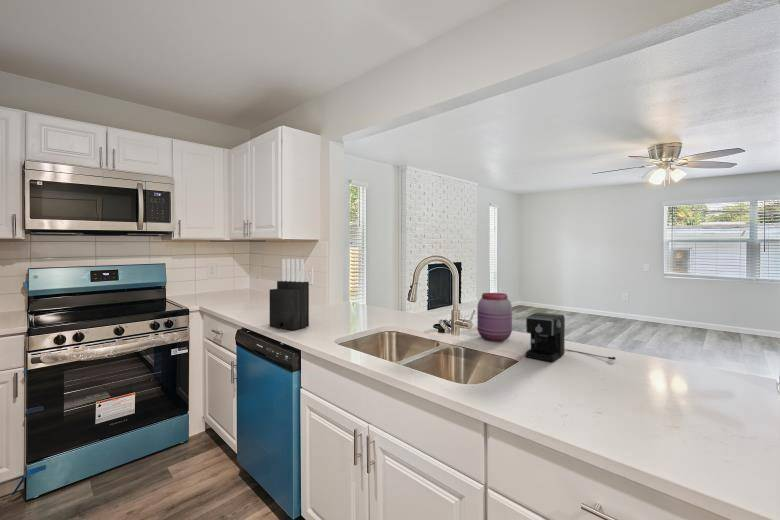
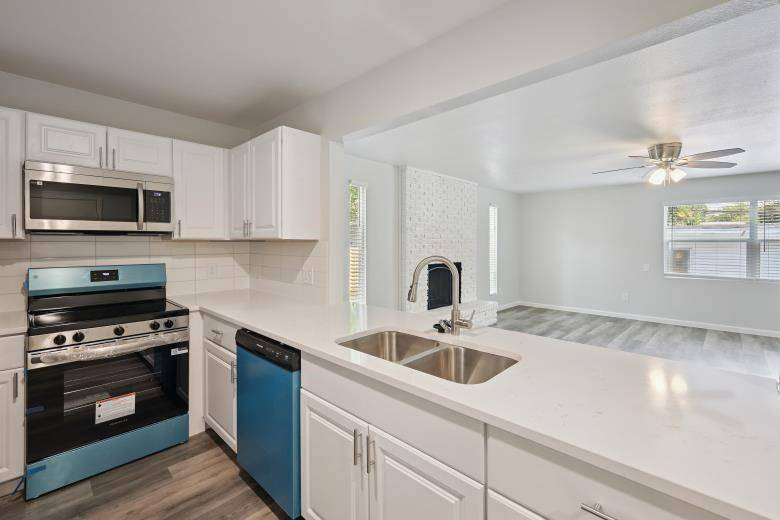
- knife block [269,258,310,331]
- coffee maker [525,312,616,362]
- jar [476,292,513,342]
